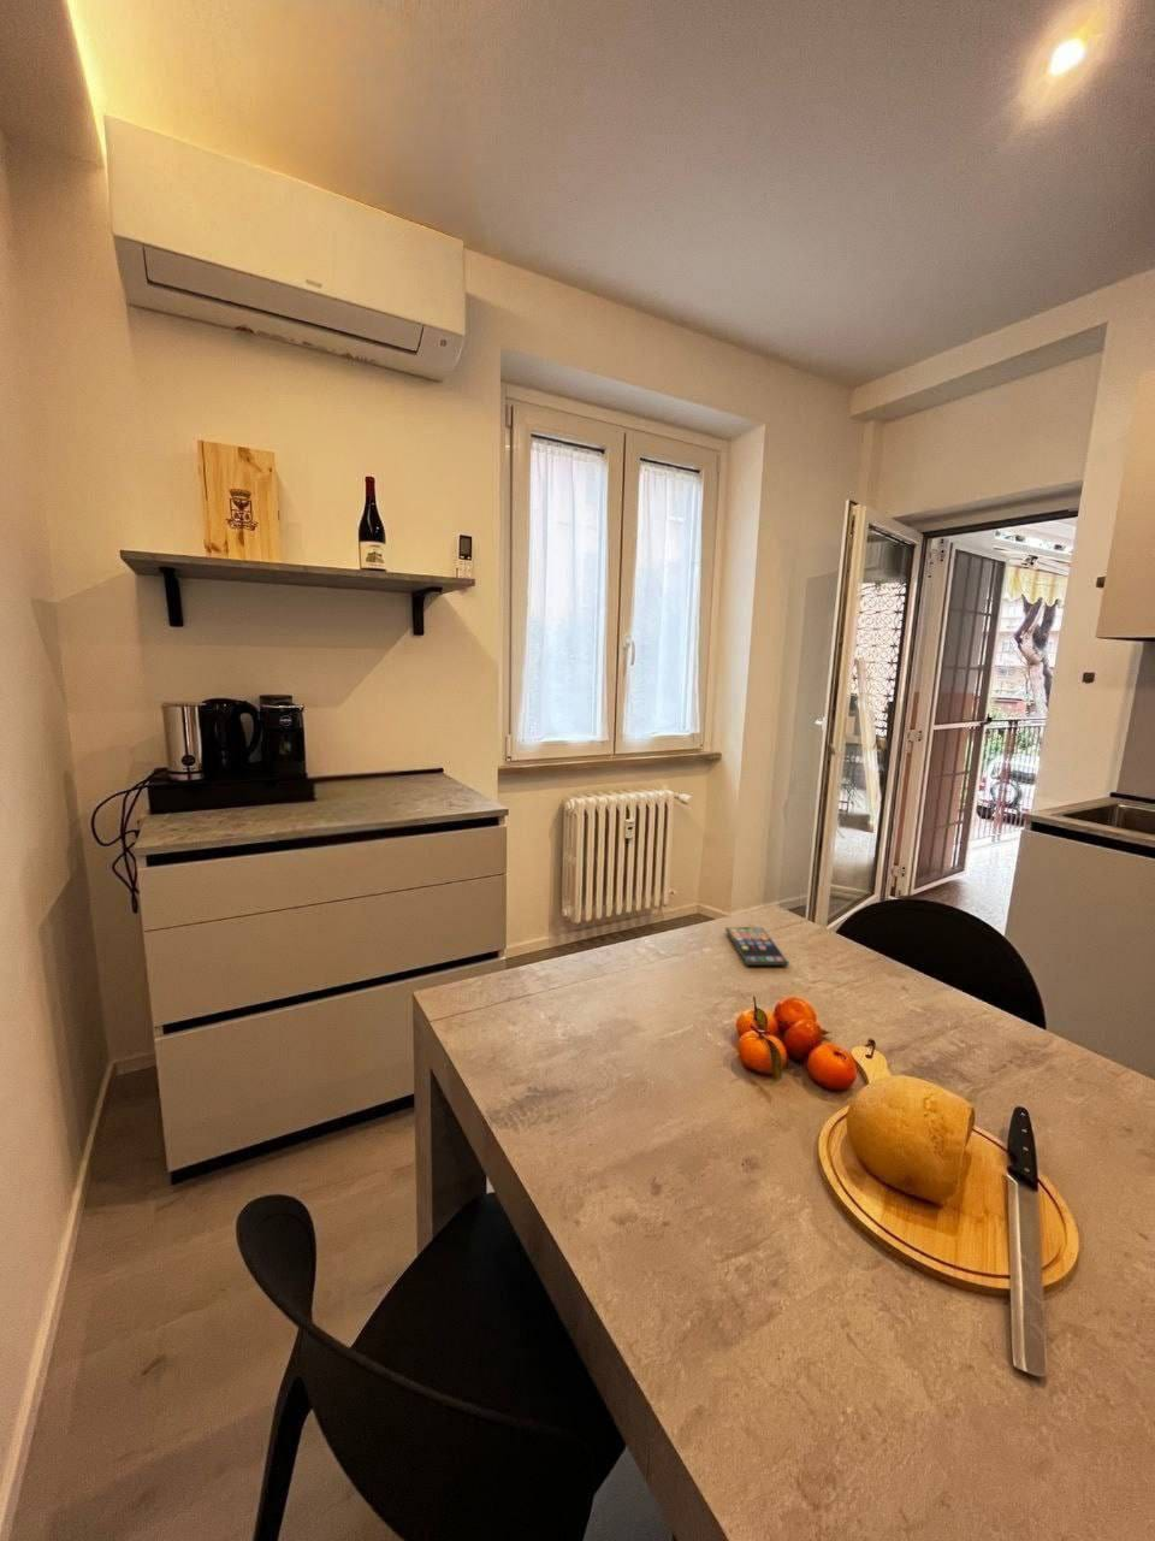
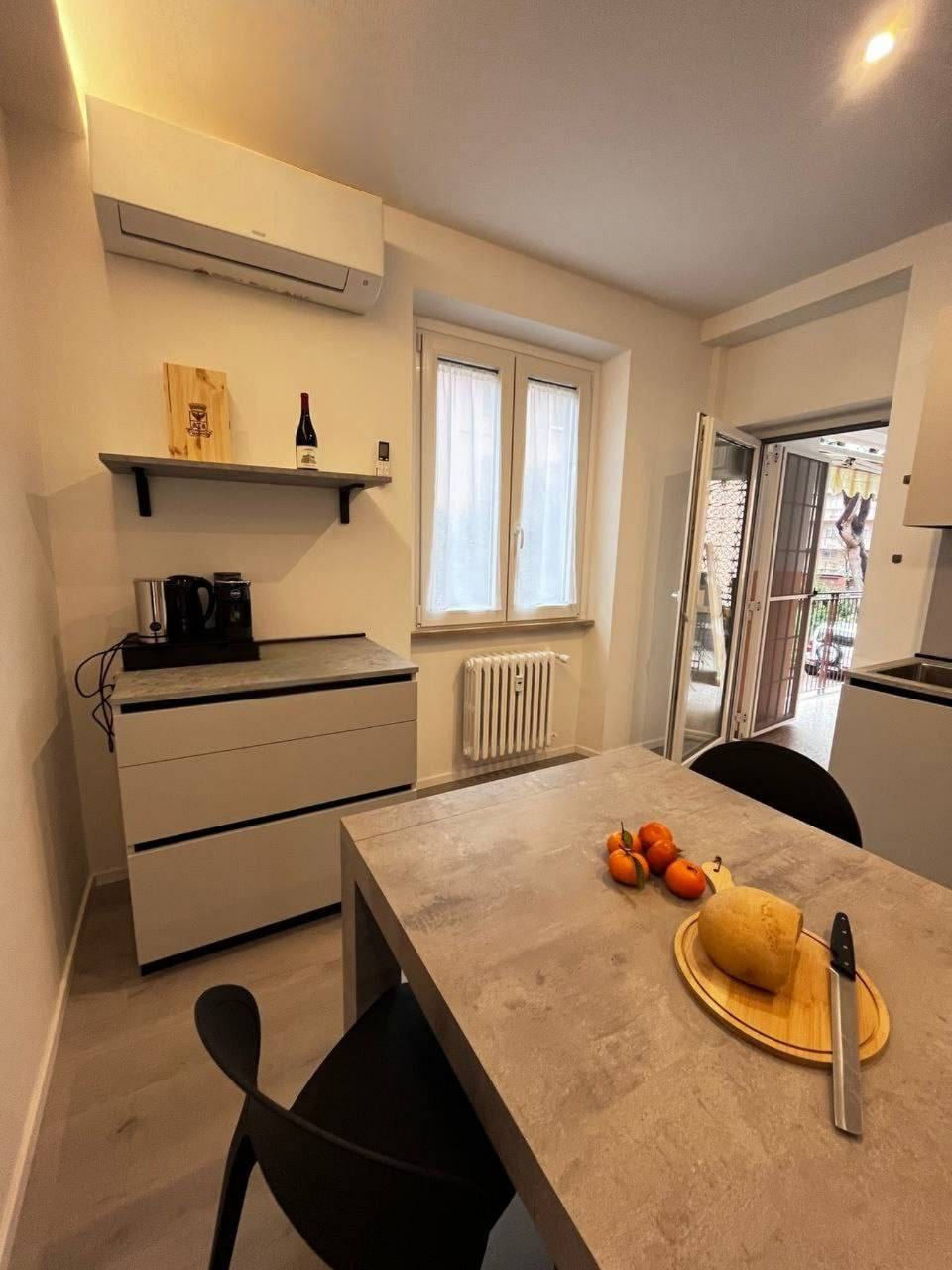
- smartphone [724,926,790,967]
